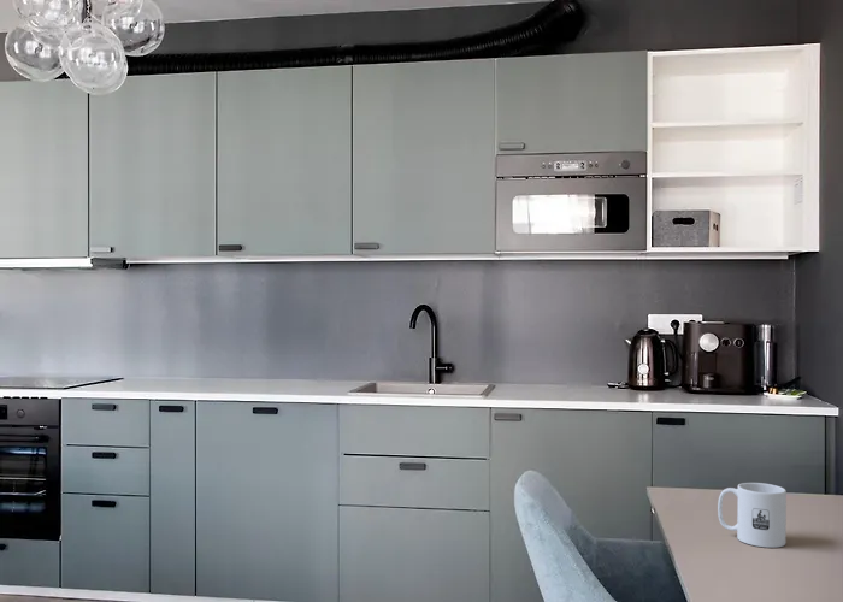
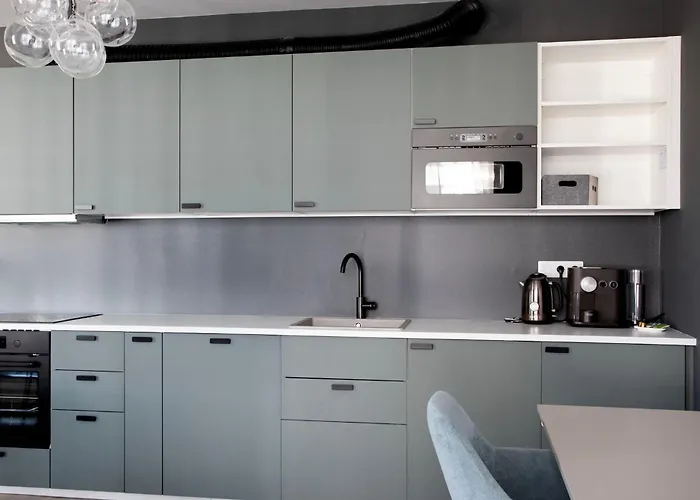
- mug [717,482,788,549]
